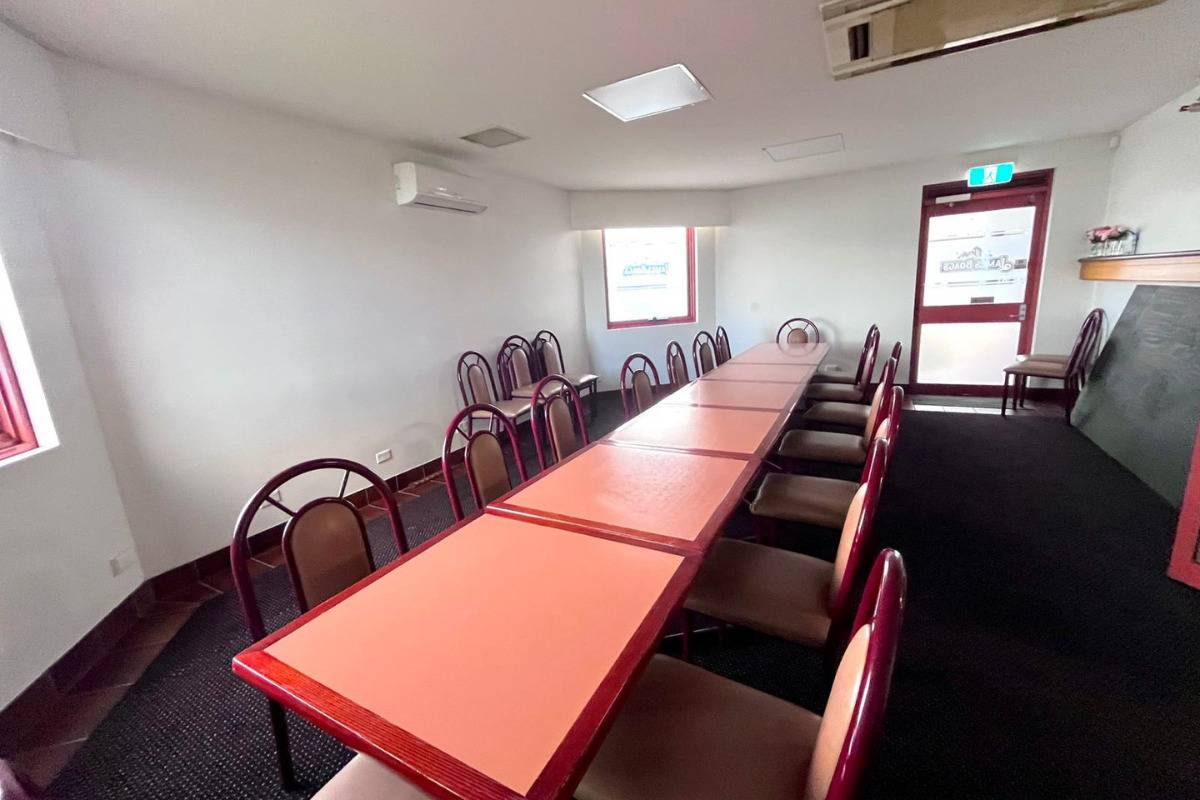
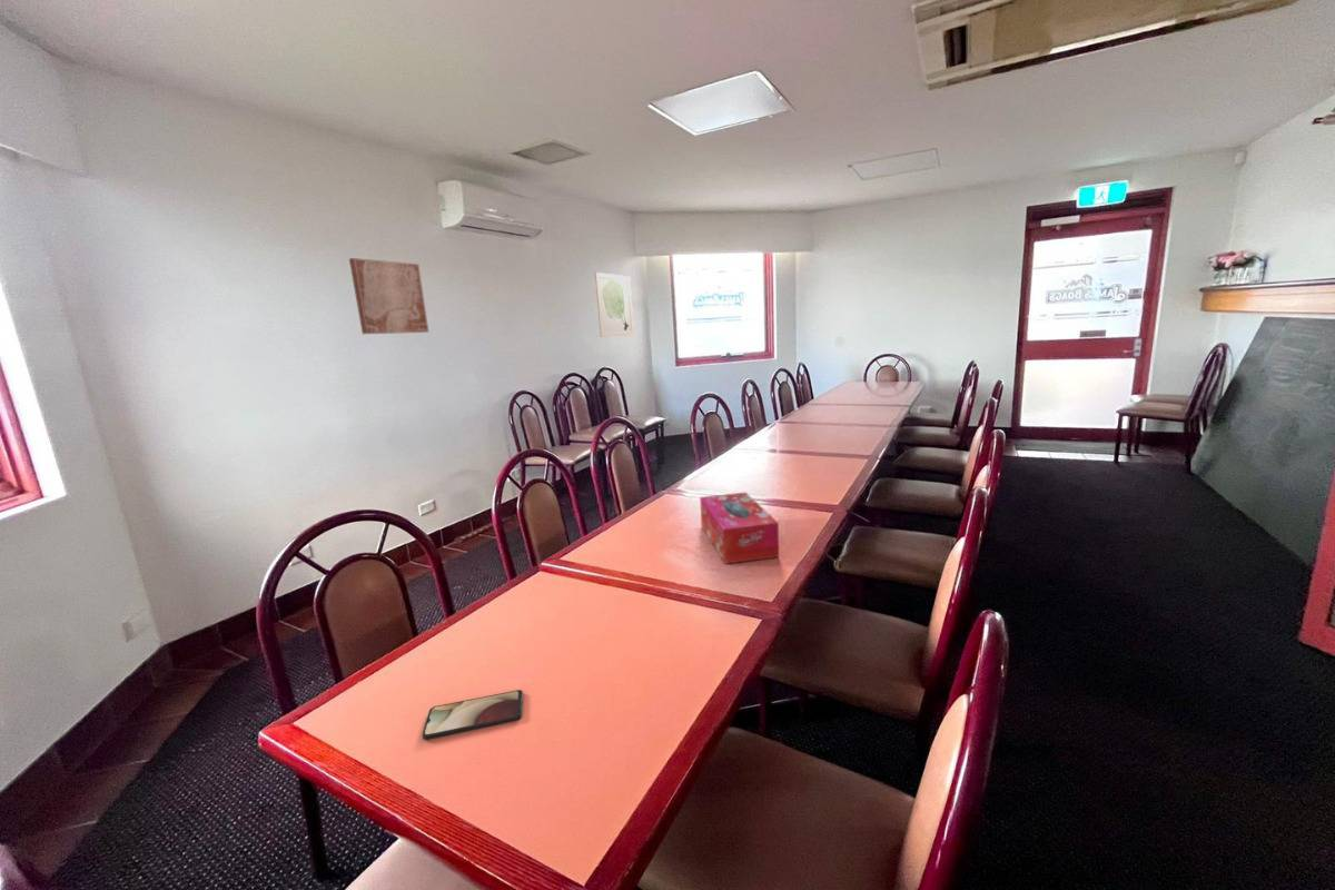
+ wall art [594,271,635,338]
+ tissue box [699,492,780,565]
+ smartphone [421,689,524,741]
+ wall art [348,257,429,335]
